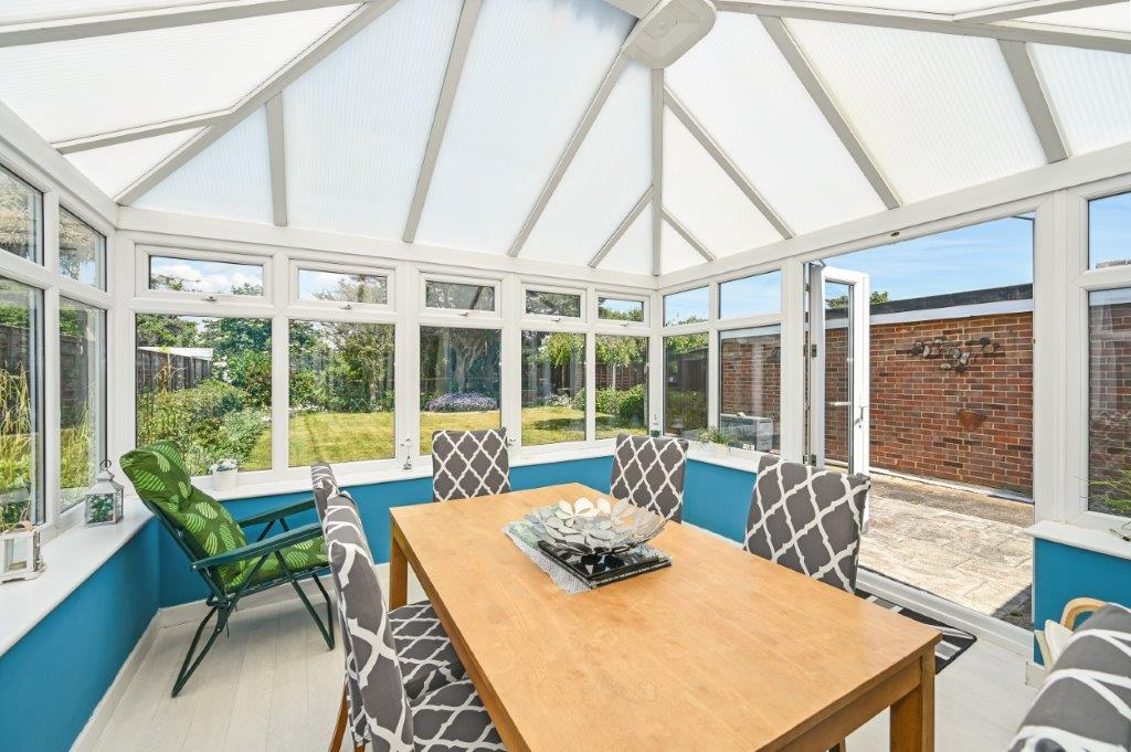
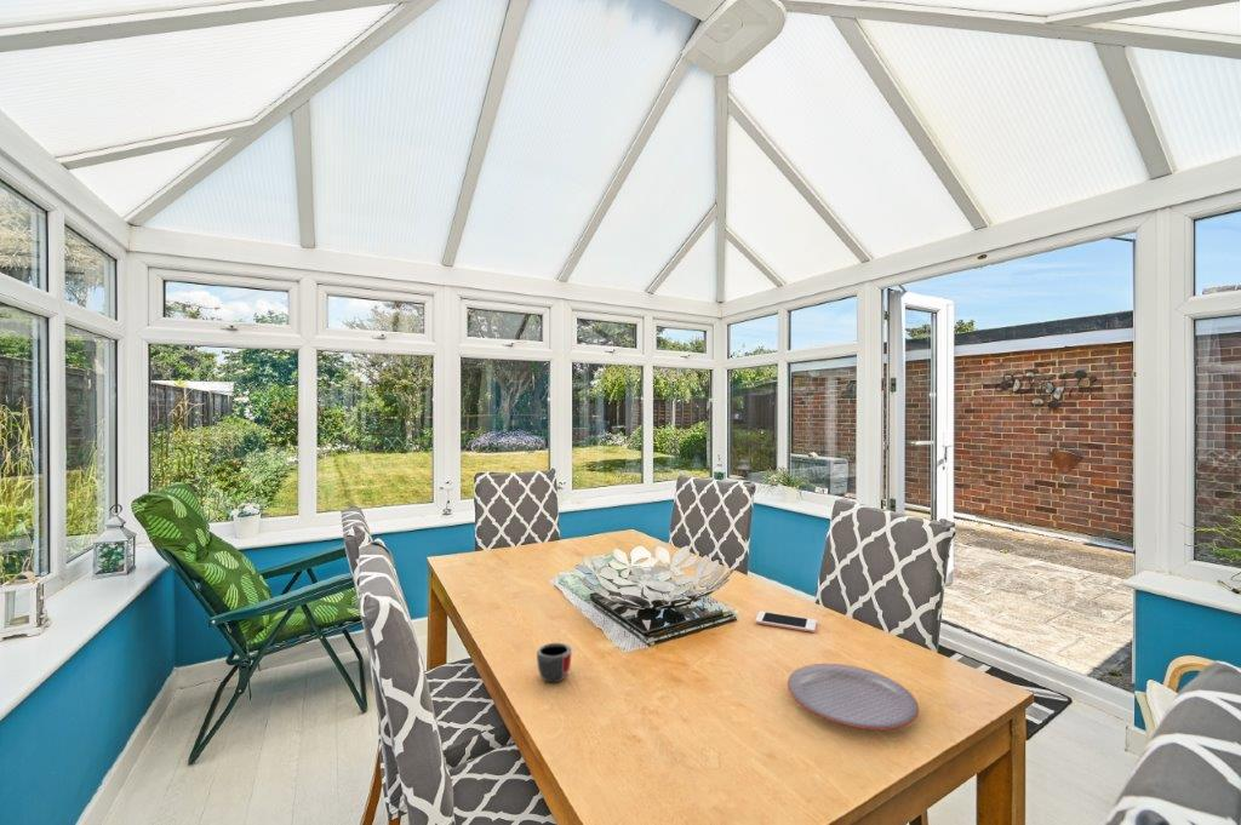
+ cell phone [754,611,818,634]
+ plate [787,663,920,731]
+ mug [536,642,572,683]
